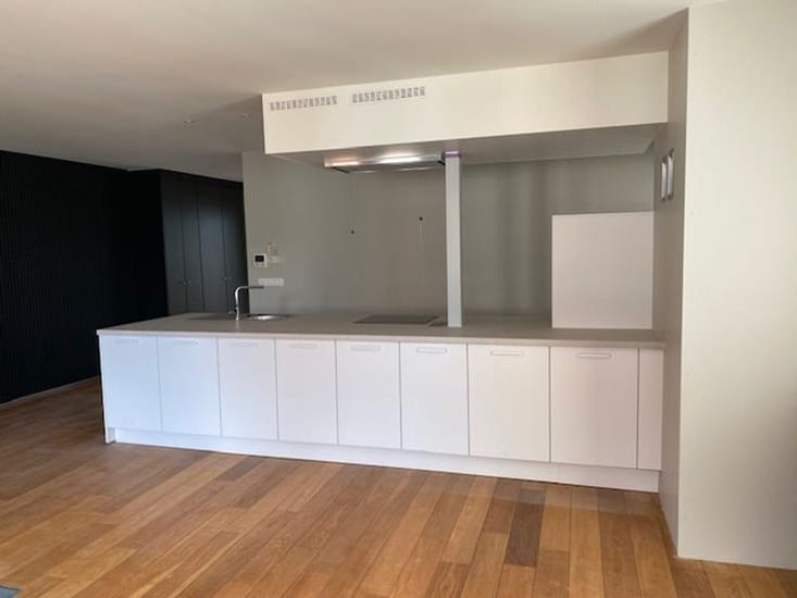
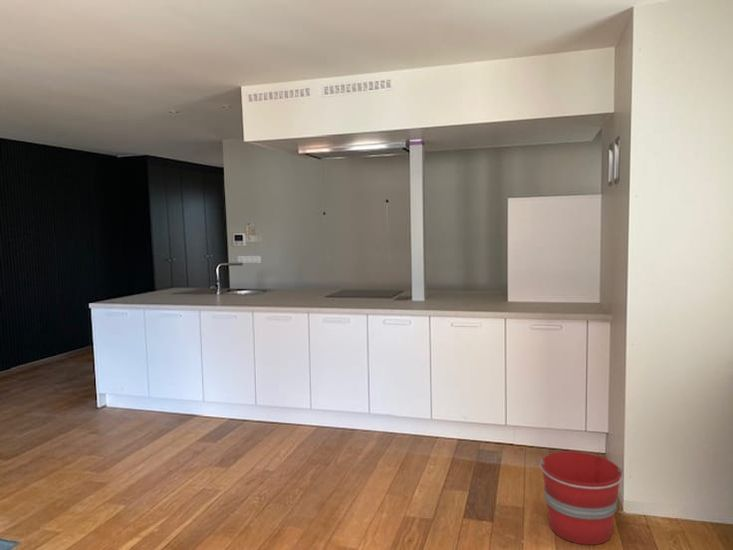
+ bucket [539,451,625,546]
